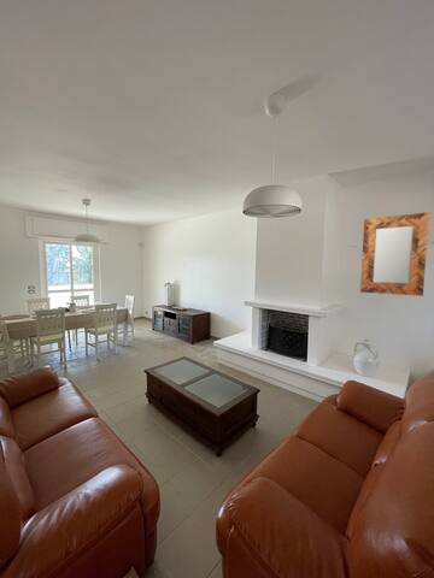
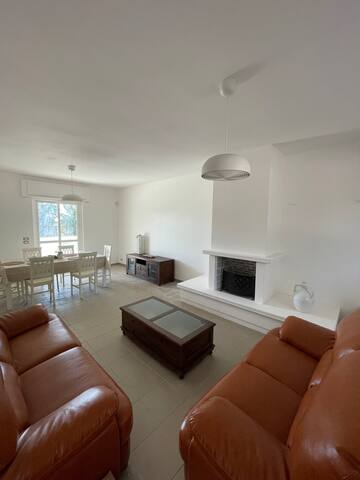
- home mirror [359,211,430,297]
